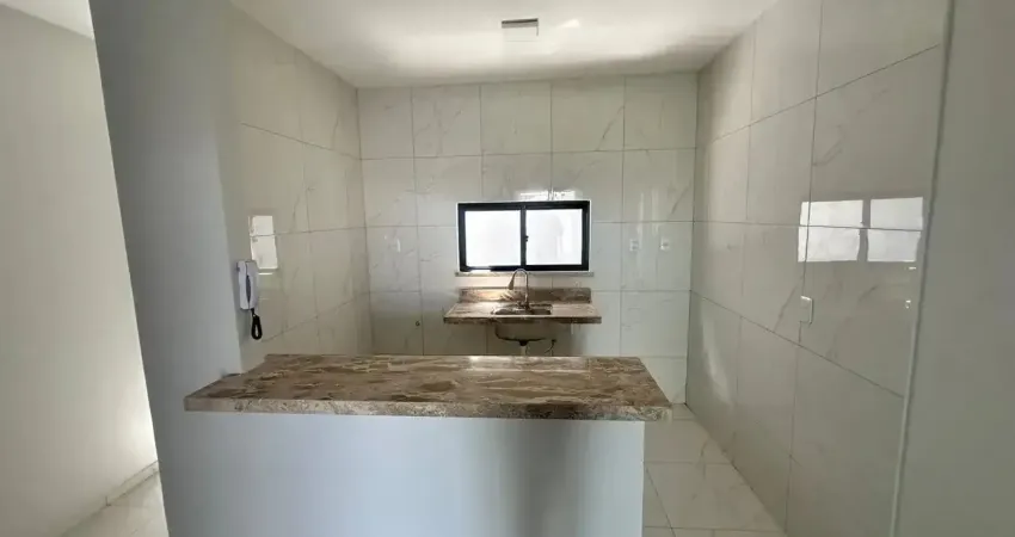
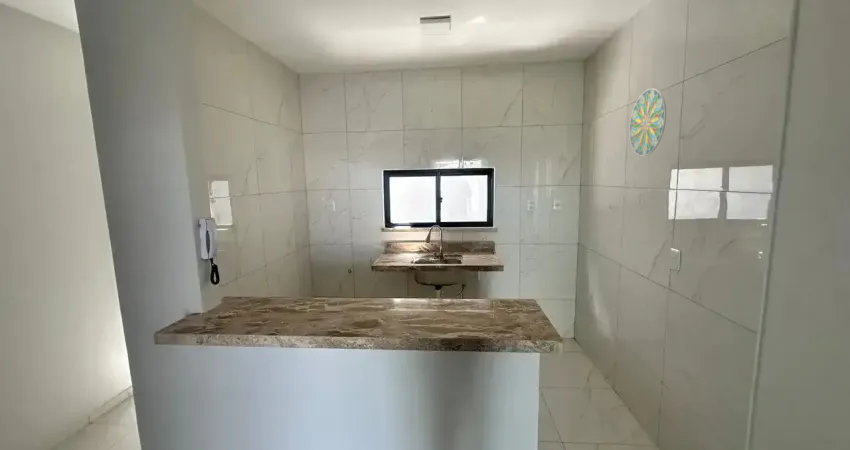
+ decorative plate [628,88,667,157]
